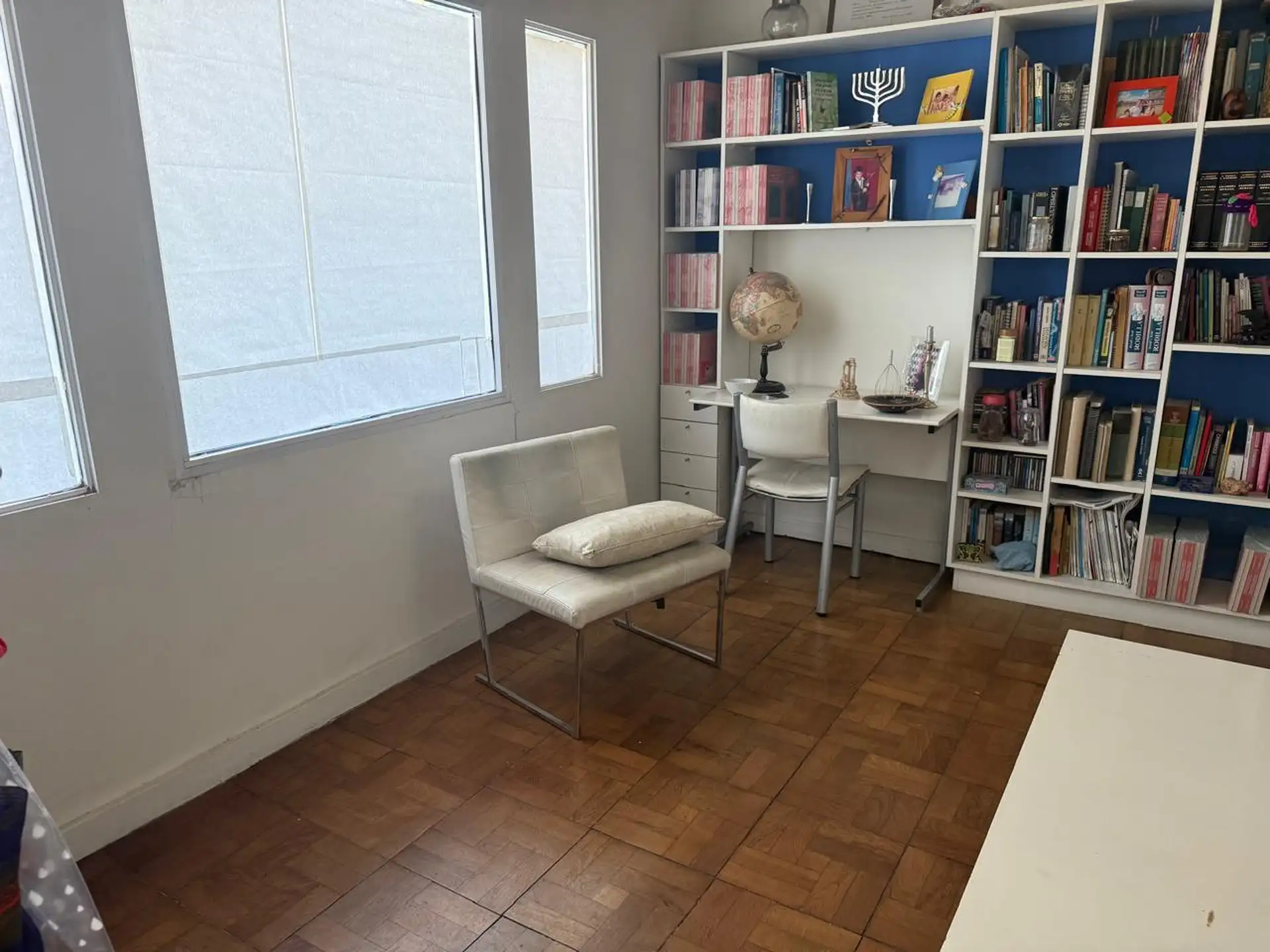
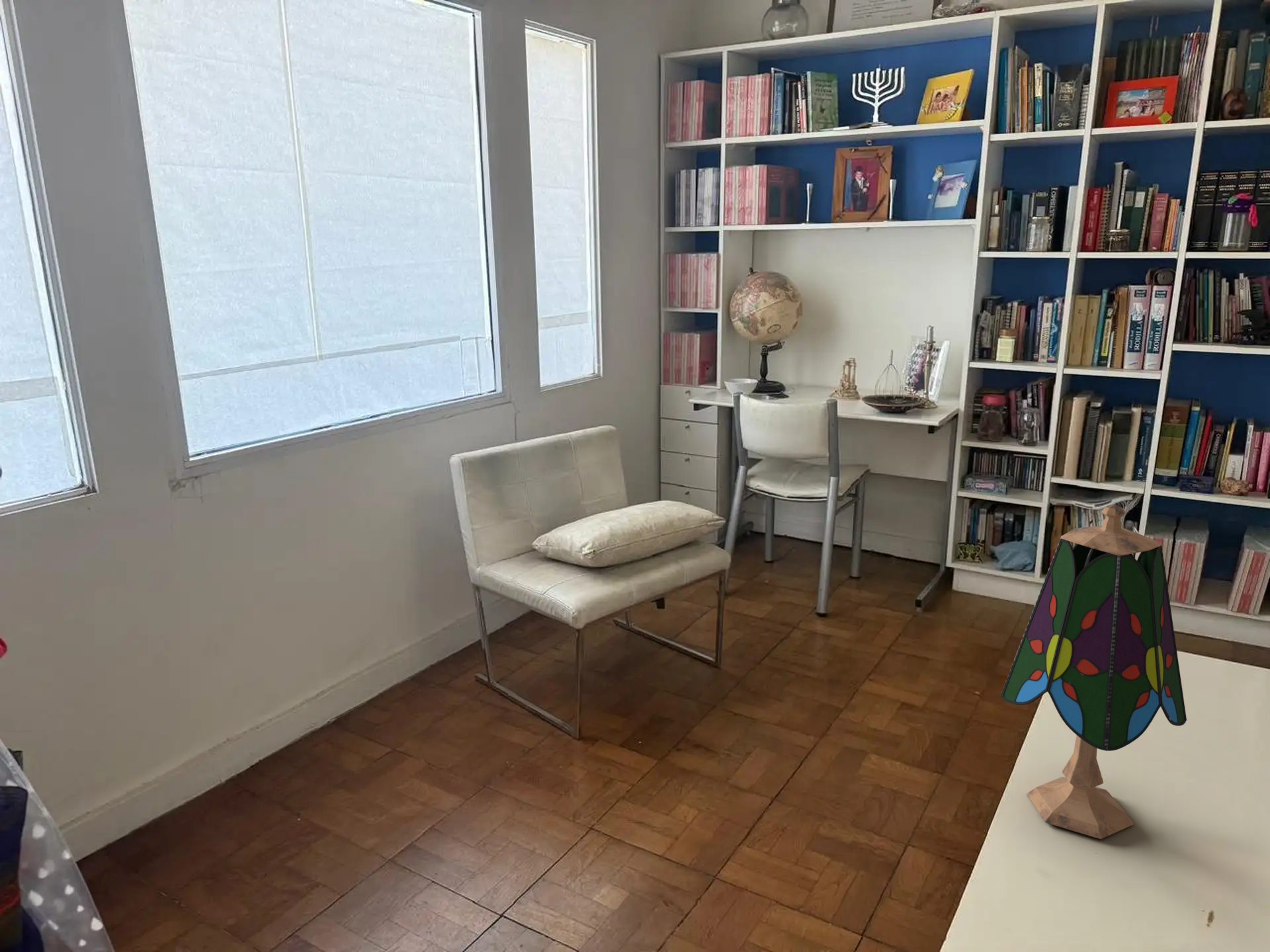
+ table lamp [999,503,1187,840]
